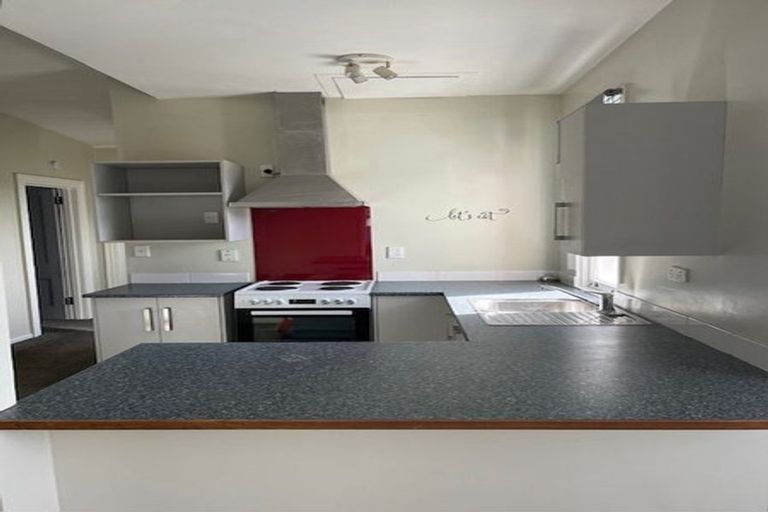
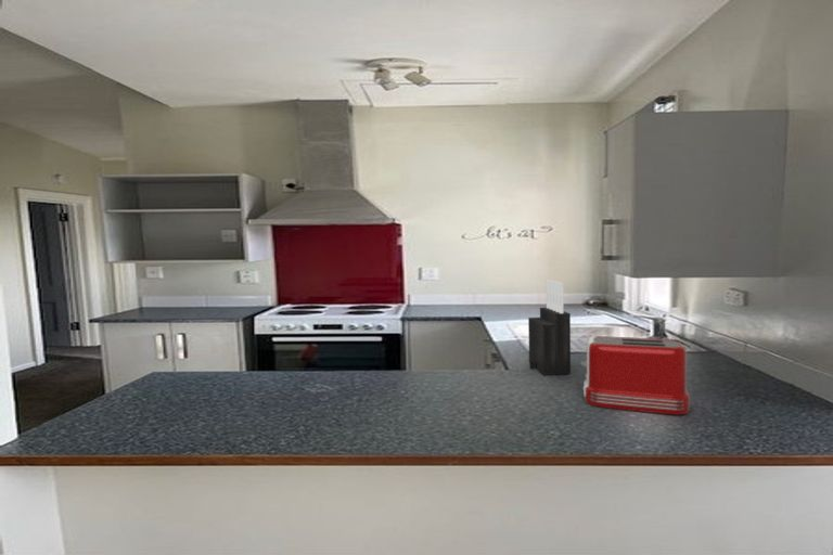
+ toaster [579,335,691,416]
+ knife block [527,279,572,376]
